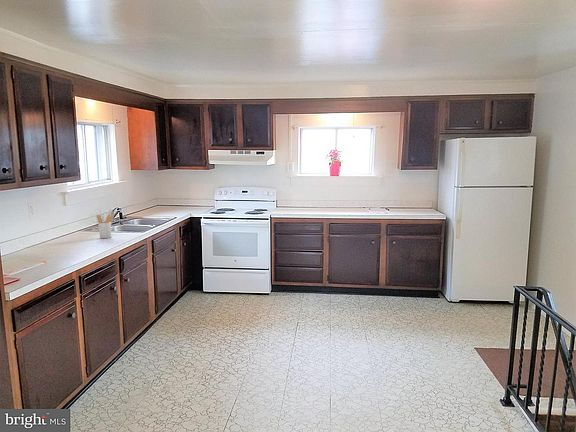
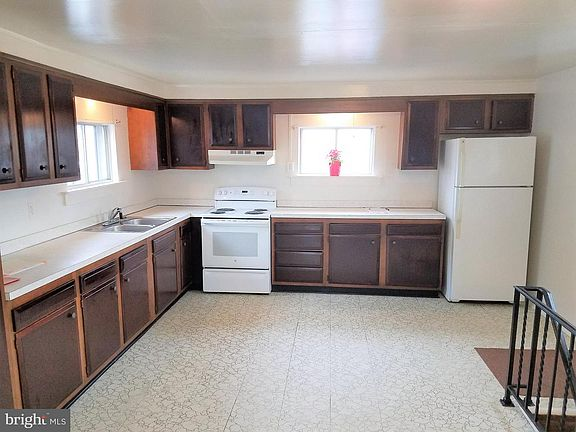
- utensil holder [96,214,115,239]
